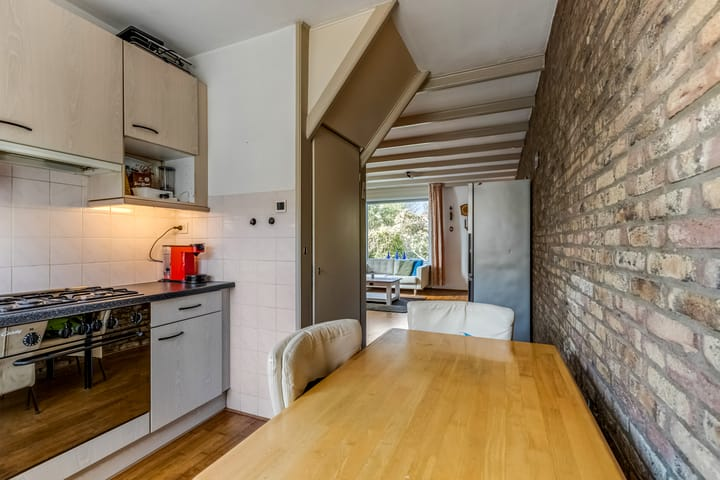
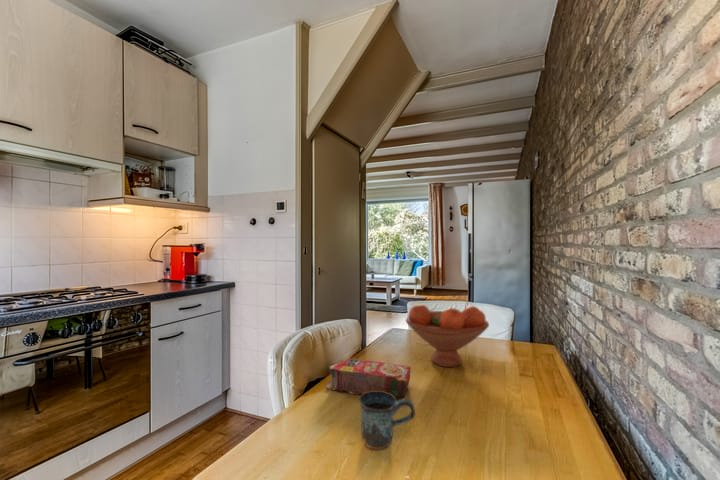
+ fruit bowl [405,303,490,368]
+ mug [358,391,416,450]
+ cereal box [325,357,412,399]
